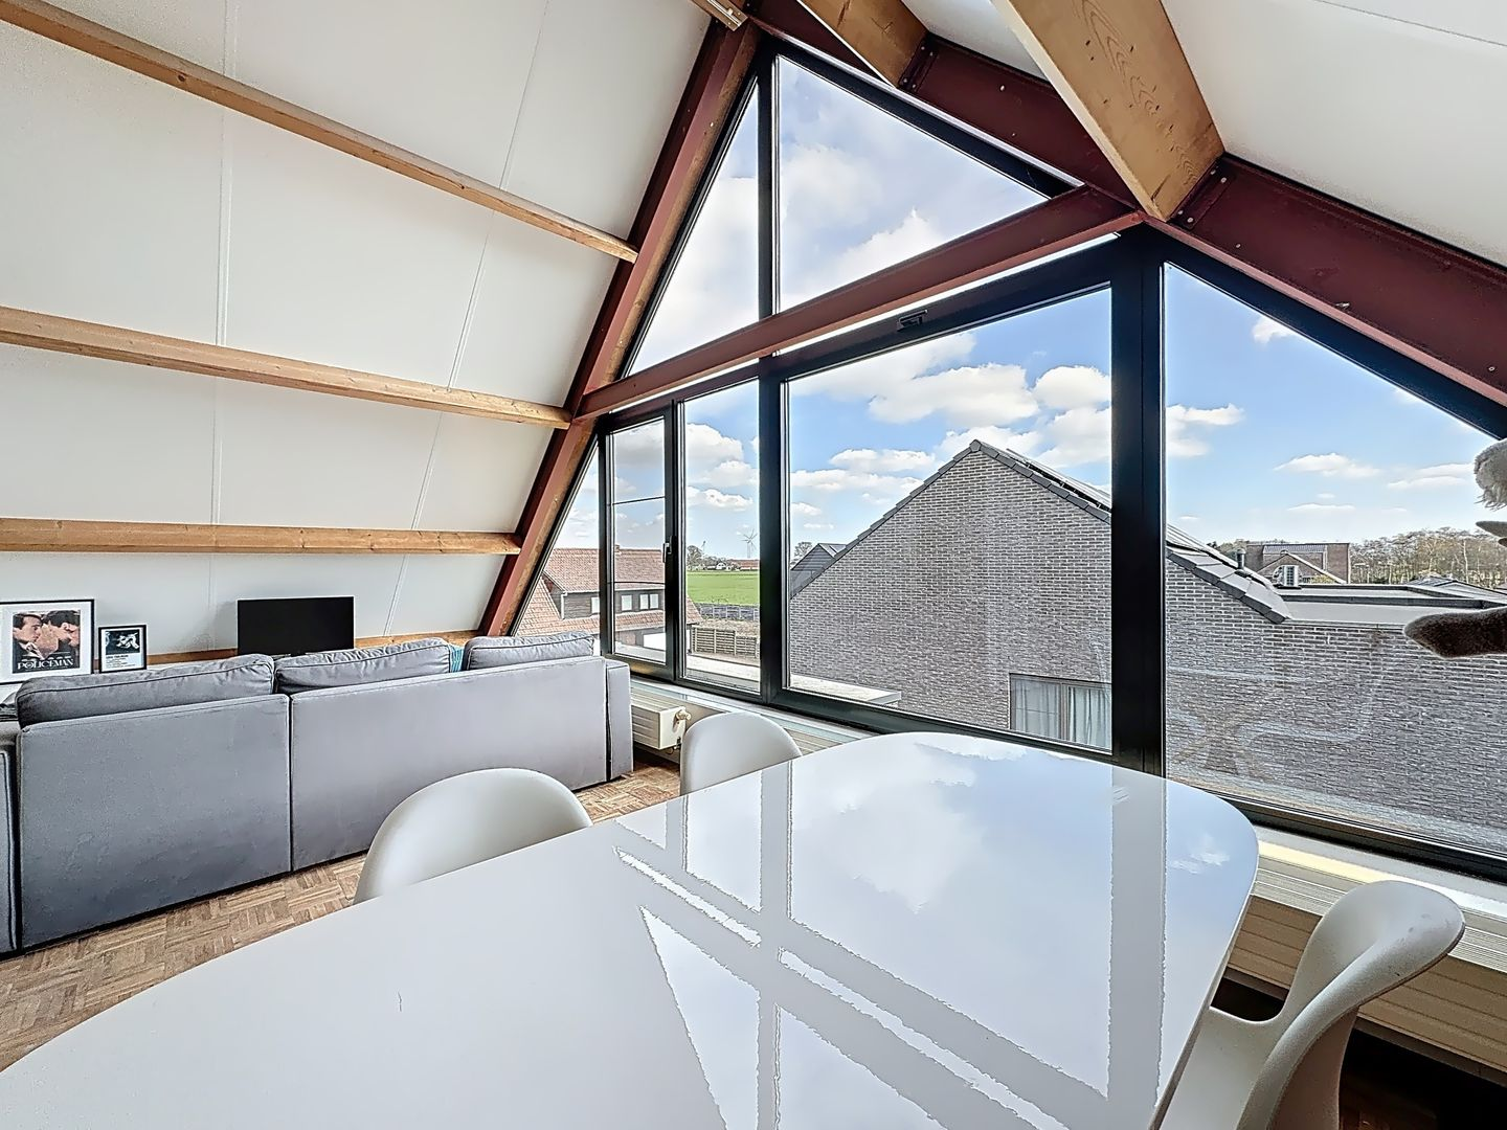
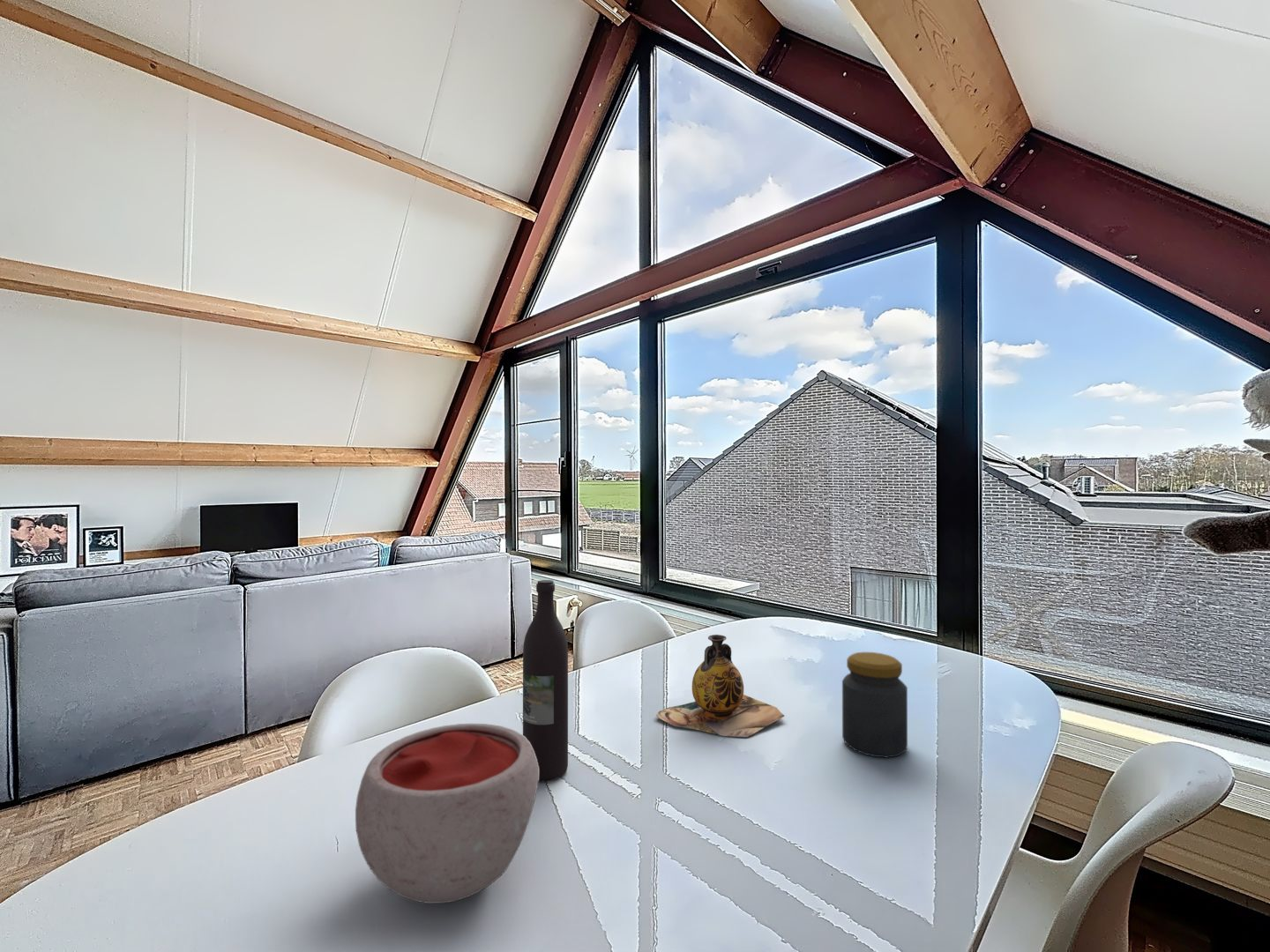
+ bowl [355,723,540,904]
+ jar [841,651,908,758]
+ wine bottle [522,579,569,782]
+ vase [655,634,785,738]
